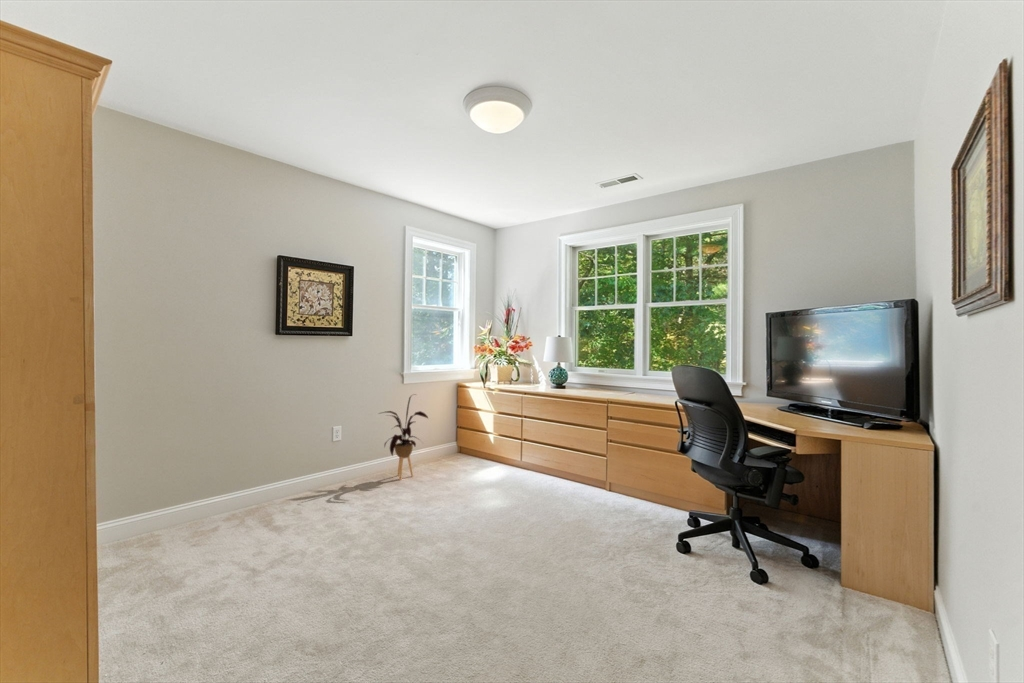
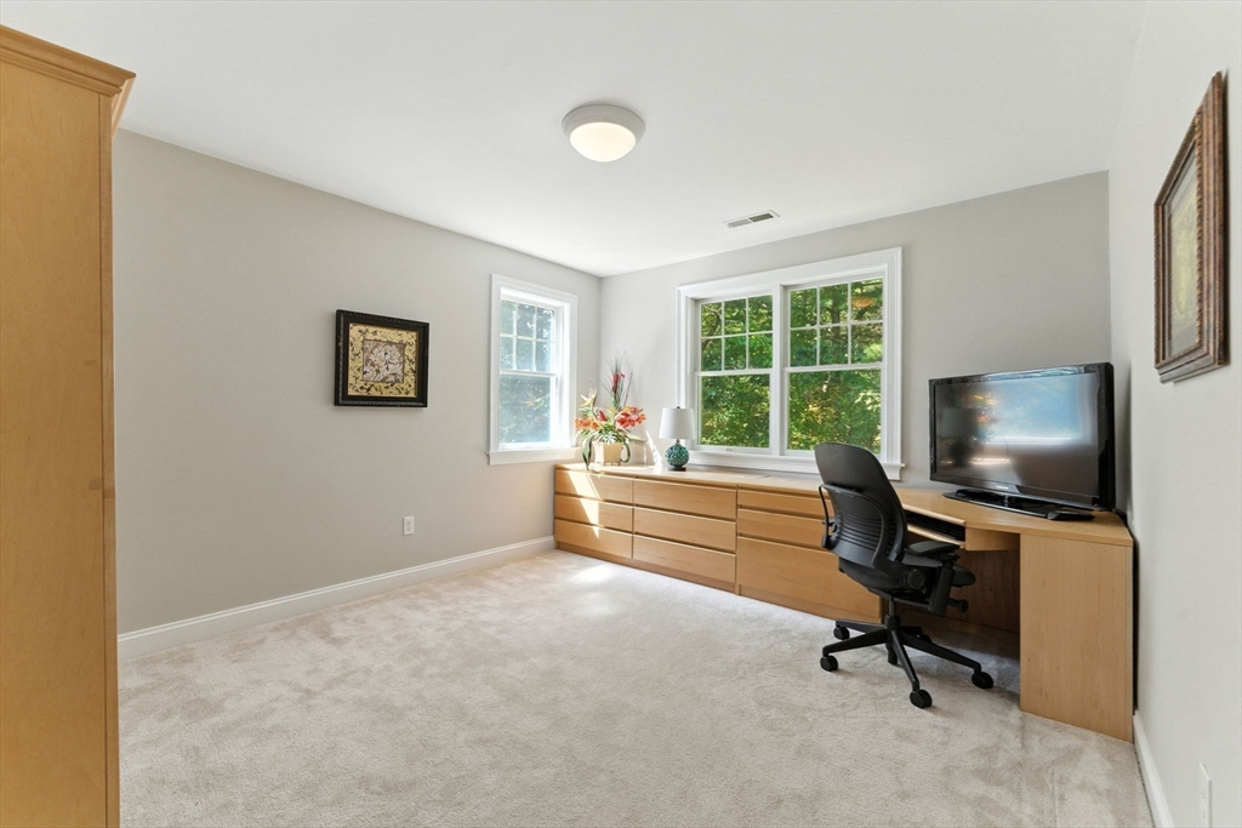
- house plant [377,393,429,481]
